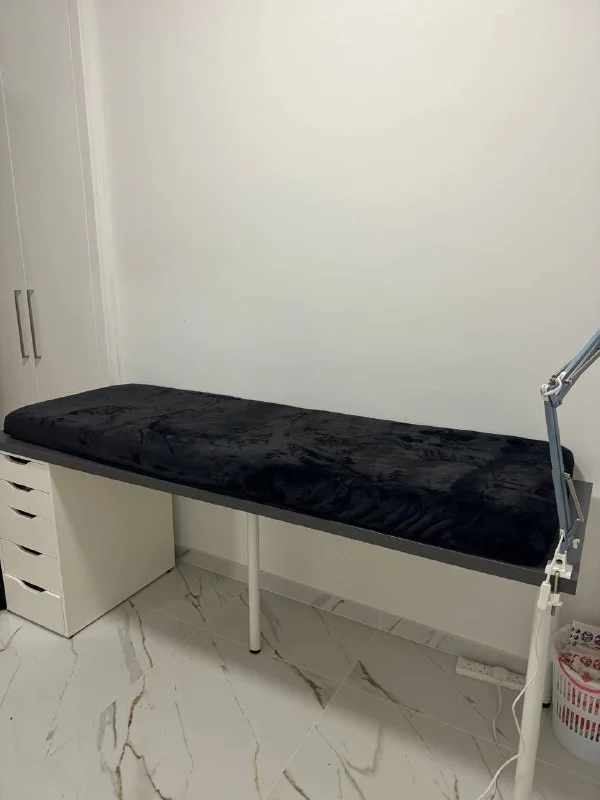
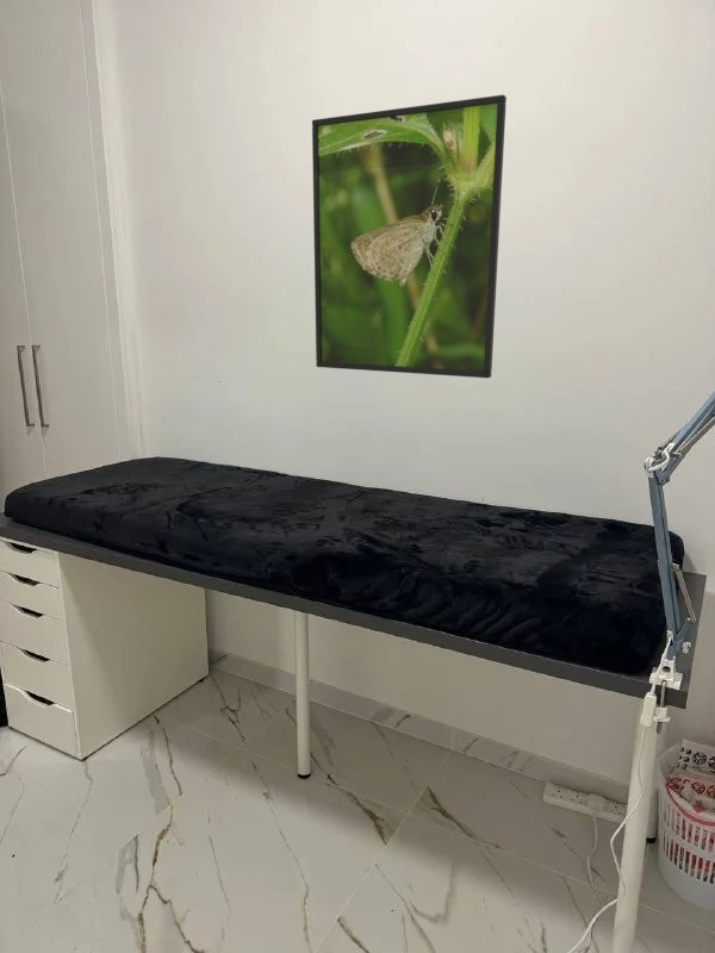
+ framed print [311,94,508,379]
